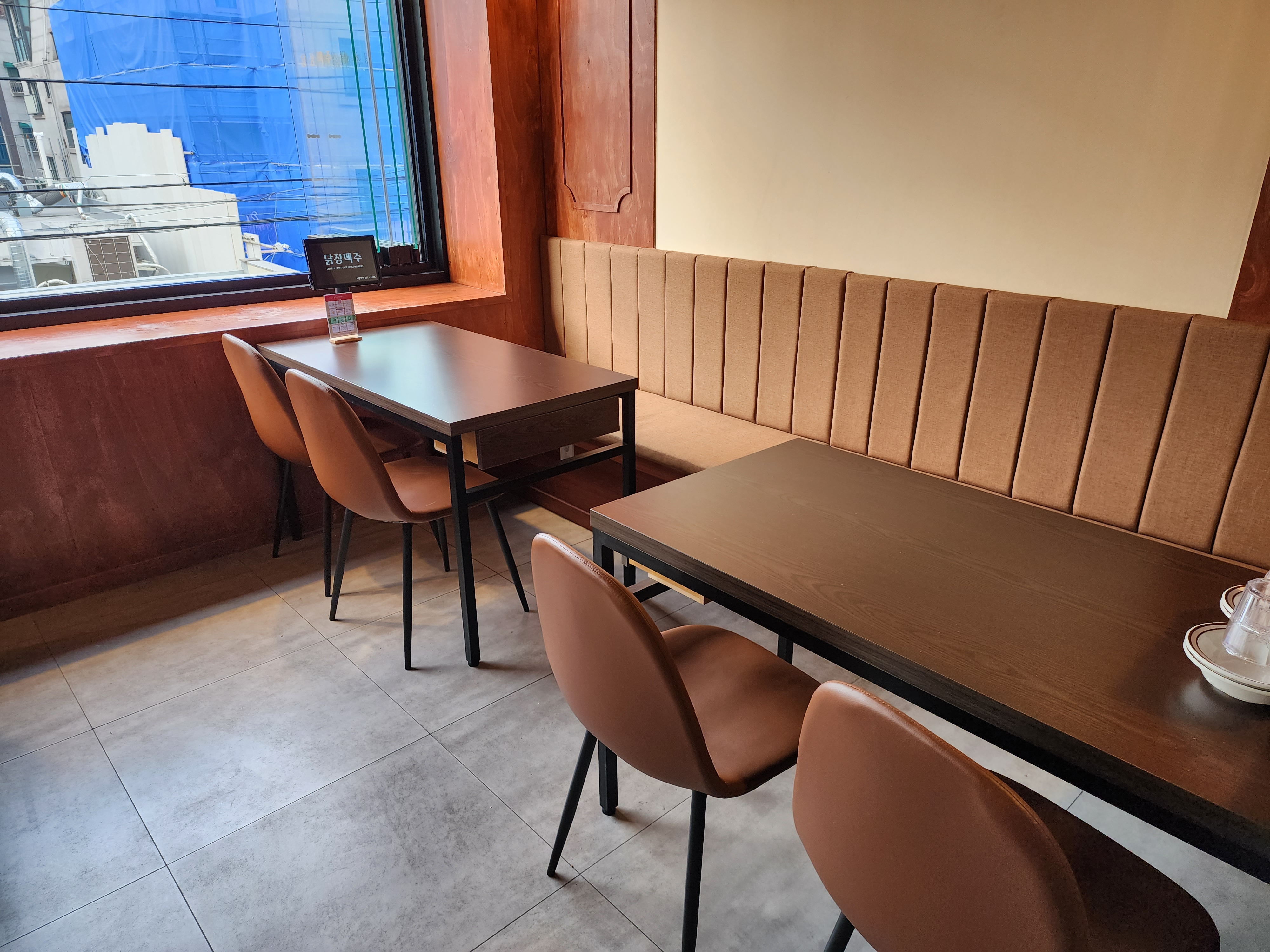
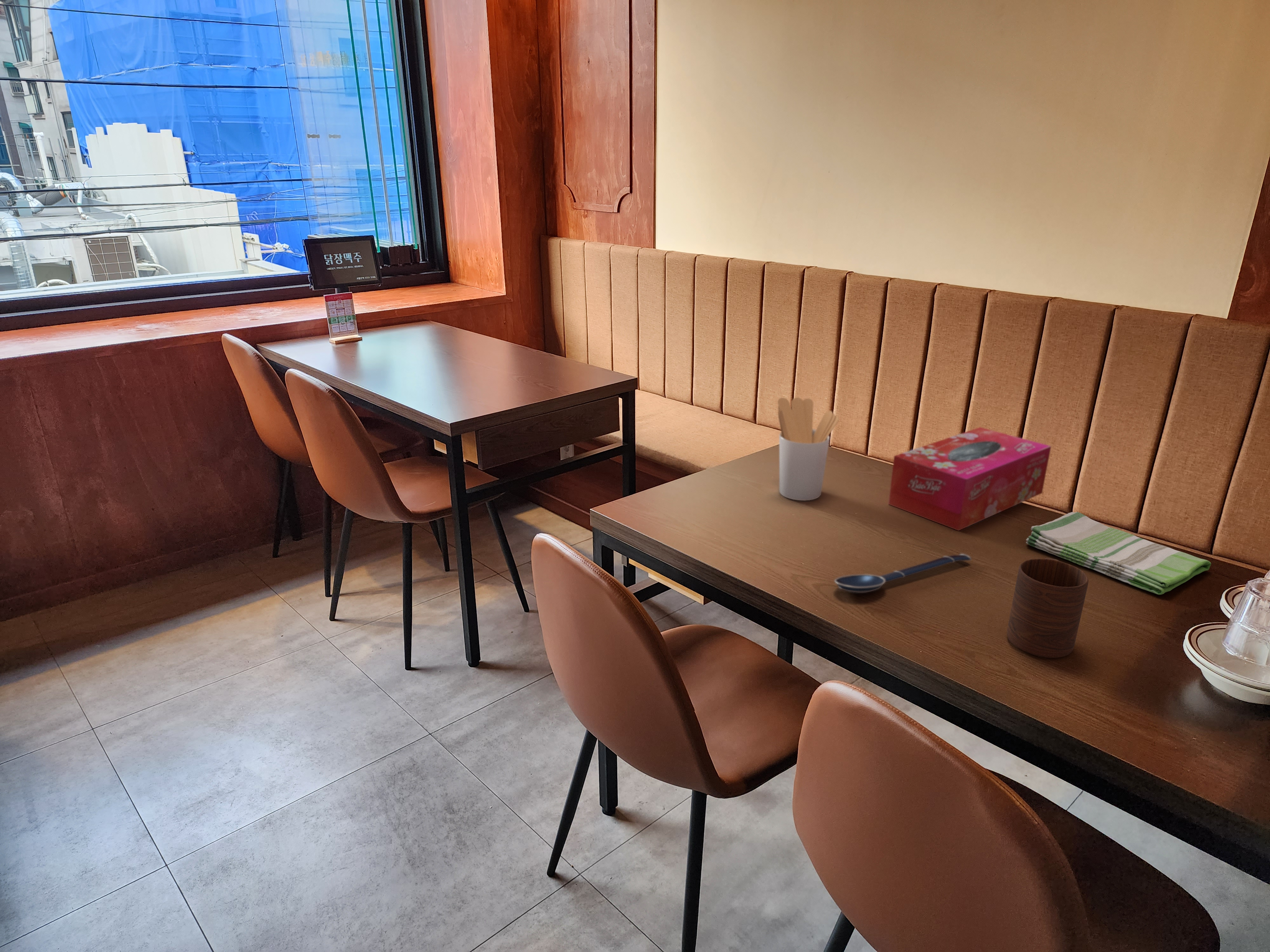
+ tissue box [888,427,1052,531]
+ utensil holder [777,397,839,501]
+ spoon [834,553,972,593]
+ cup [1007,558,1089,658]
+ dish towel [1026,512,1212,595]
